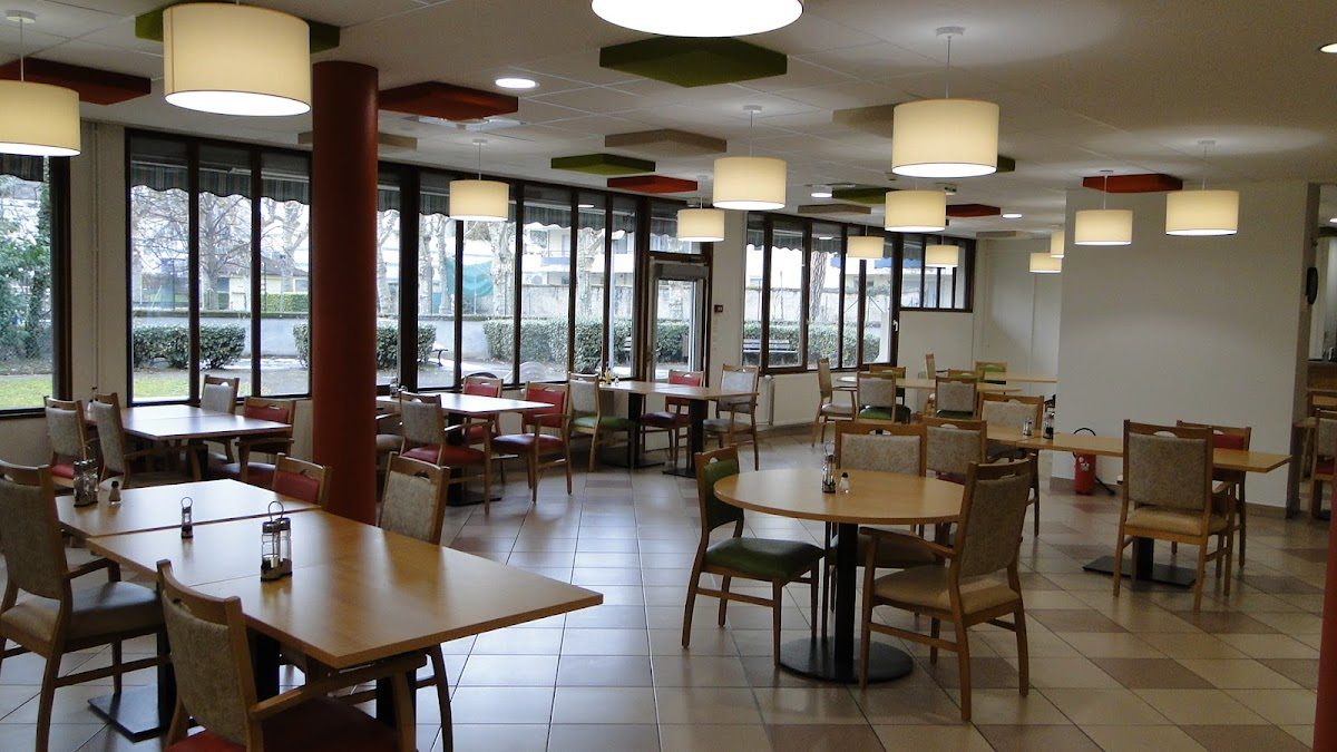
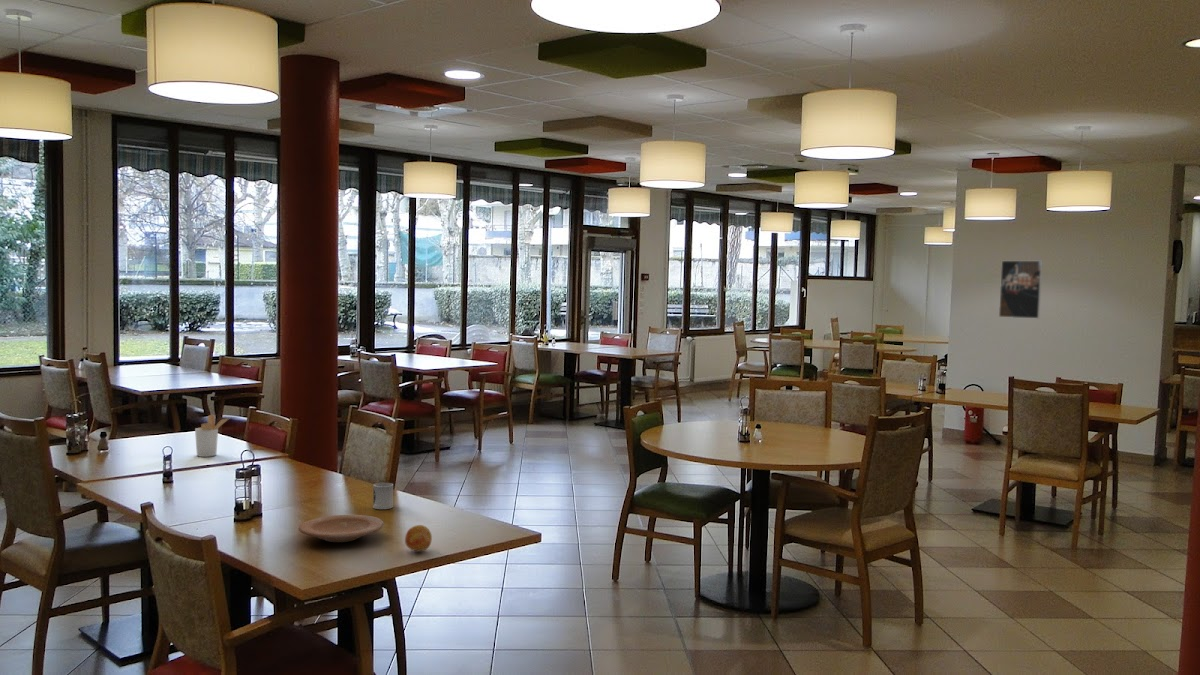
+ utensil holder [194,413,230,458]
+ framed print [998,260,1043,320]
+ plate [298,514,385,543]
+ cup [372,482,394,510]
+ fruit [404,524,433,552]
